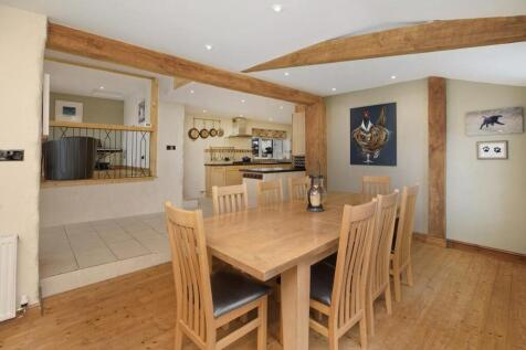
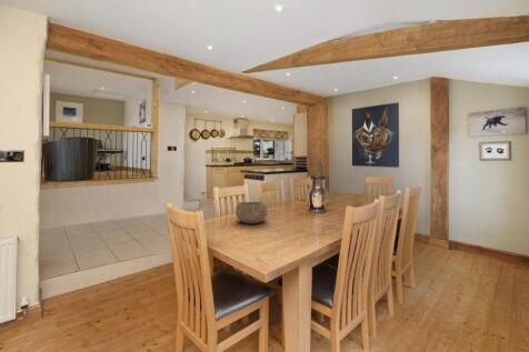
+ bowl [234,201,268,224]
